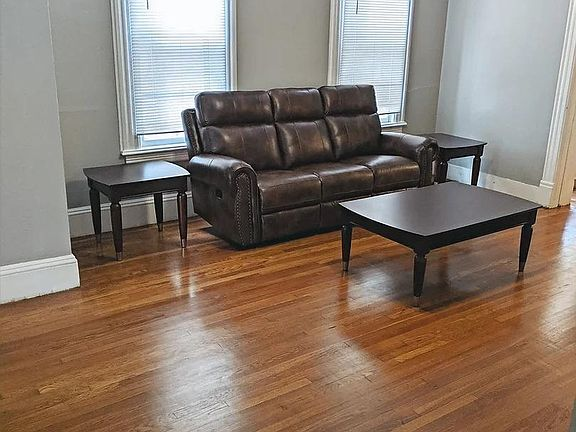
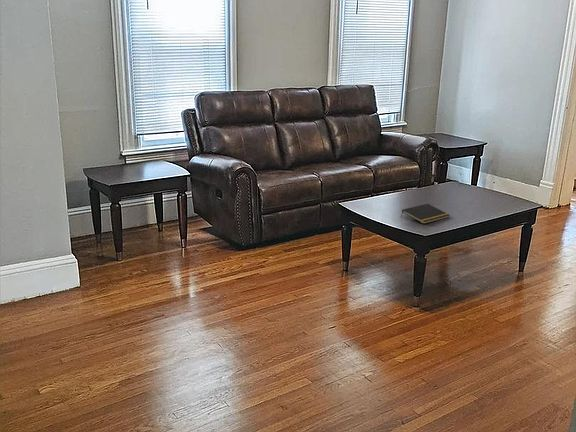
+ notepad [400,203,450,225]
